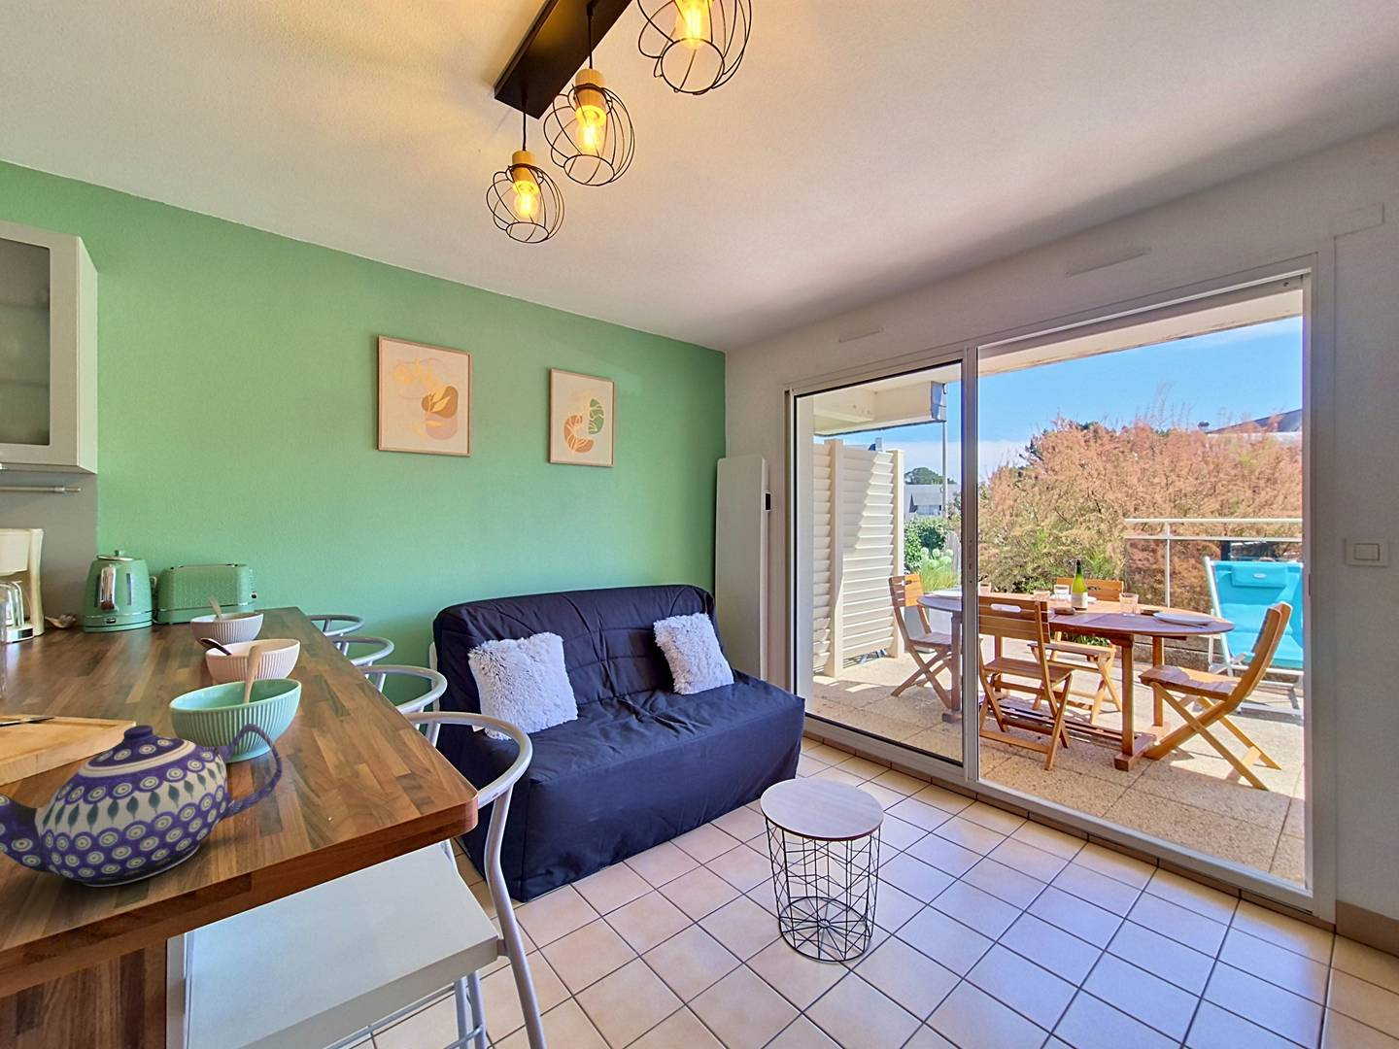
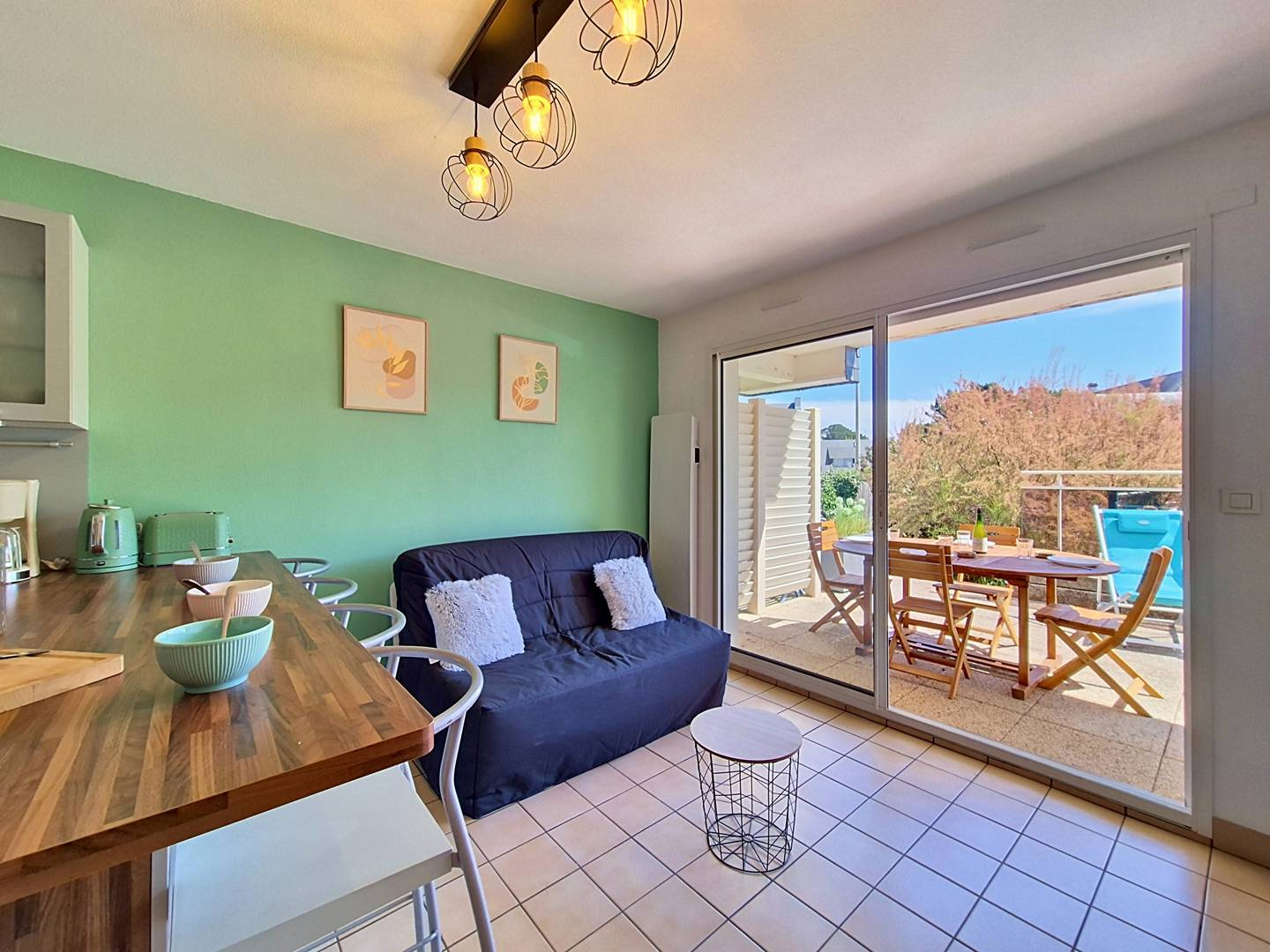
- teapot [0,723,283,888]
